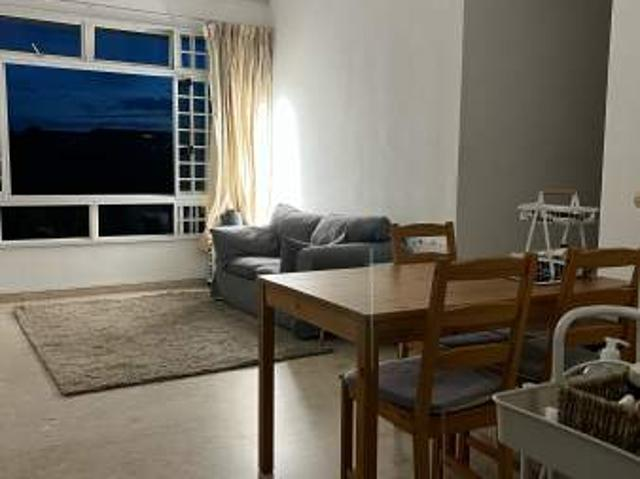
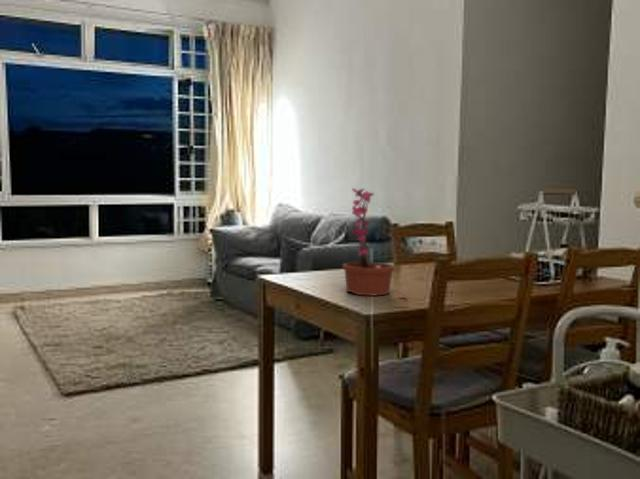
+ potted plant [342,187,409,299]
